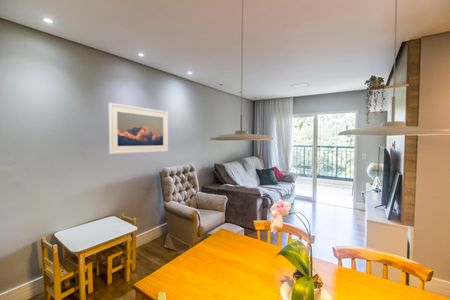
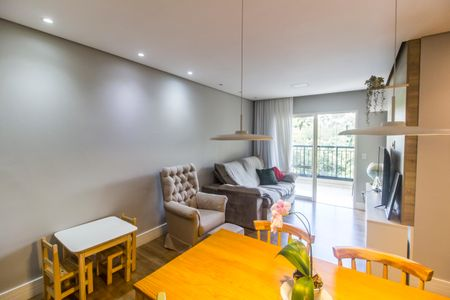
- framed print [108,102,169,155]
